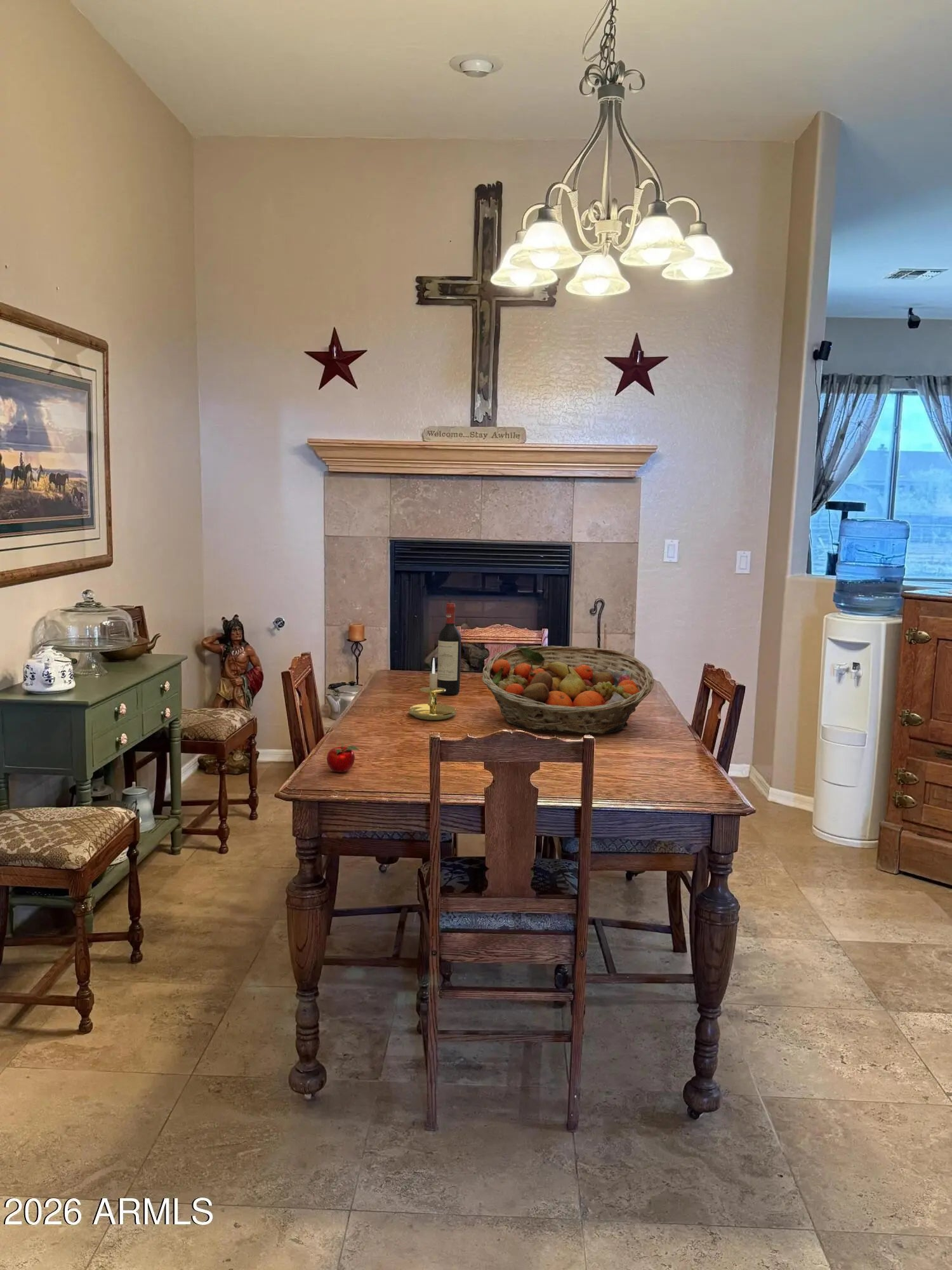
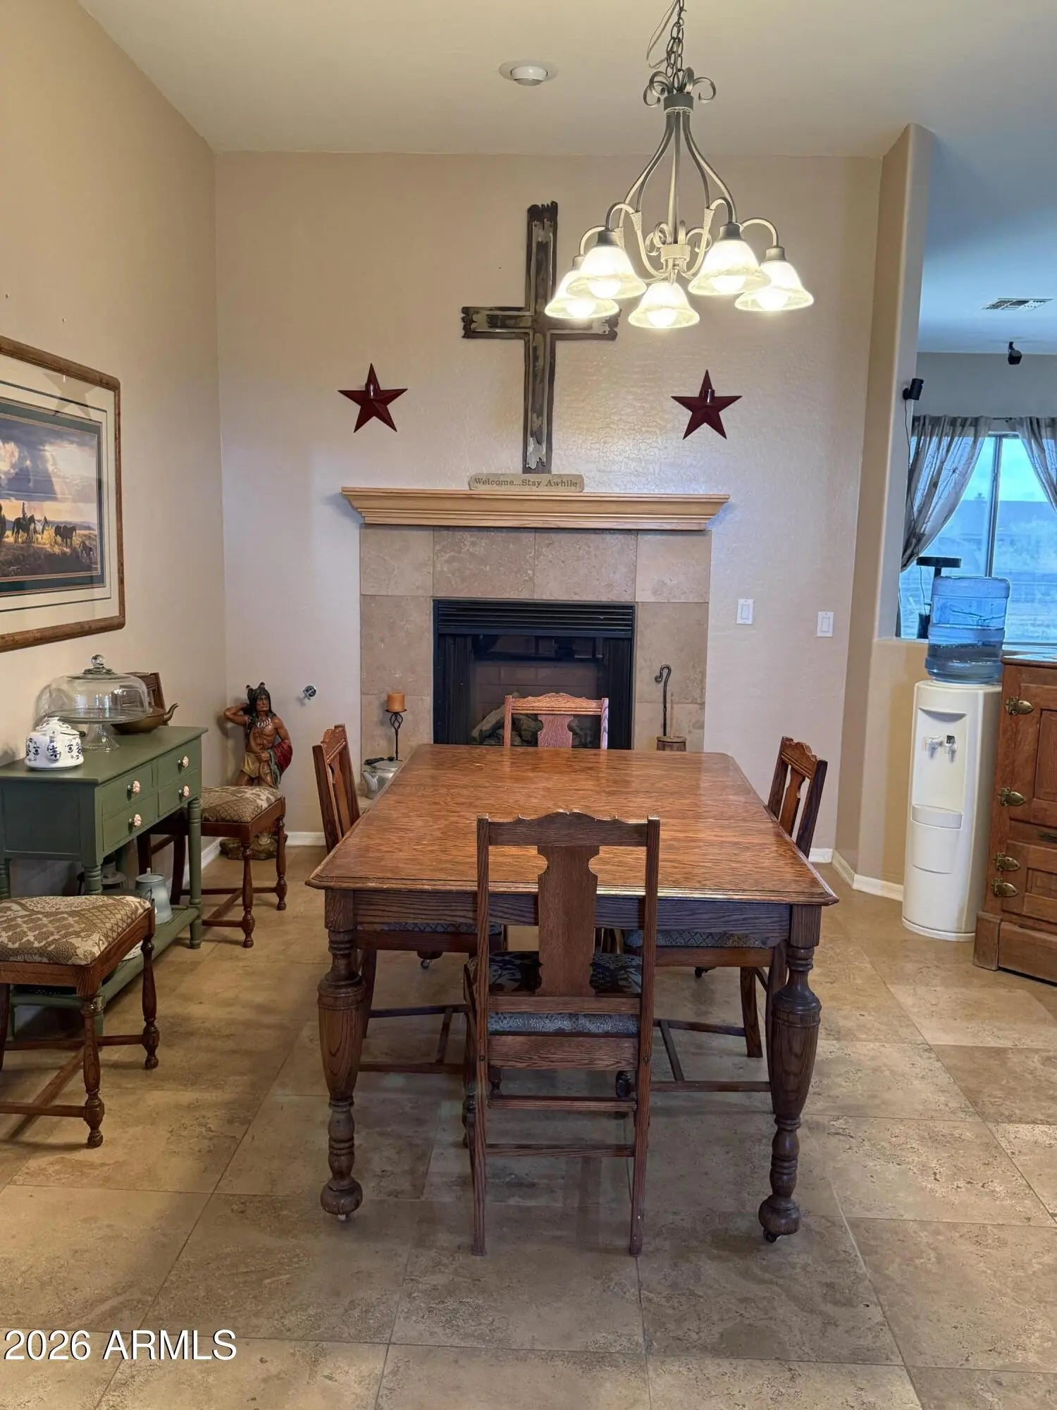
- fruit basket [481,645,654,735]
- wine bottle [437,603,462,695]
- apple [326,745,360,773]
- candle holder [408,657,457,721]
